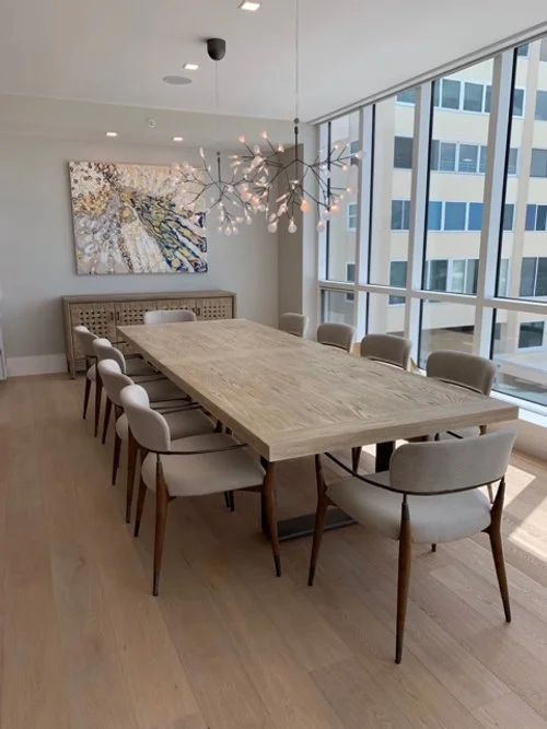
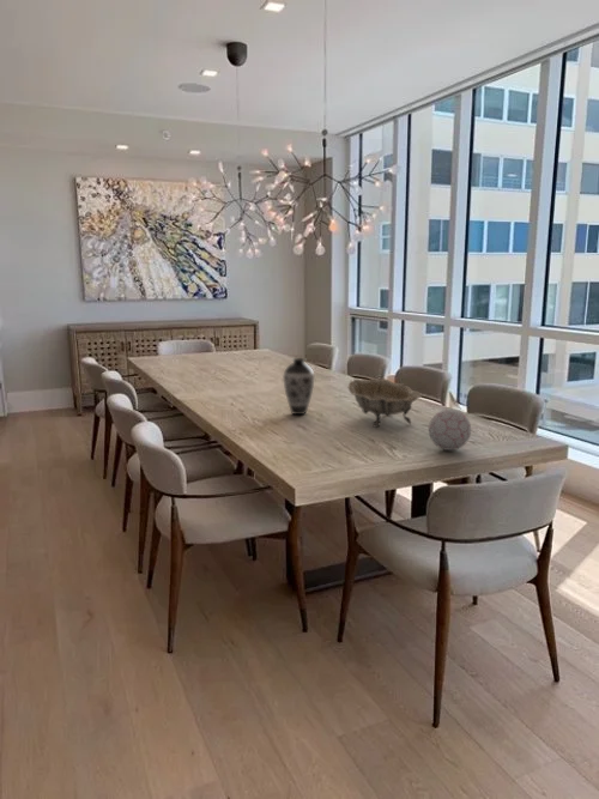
+ decorative ball [428,407,472,452]
+ decorative bowl [346,377,423,429]
+ decorative vase [283,357,315,416]
